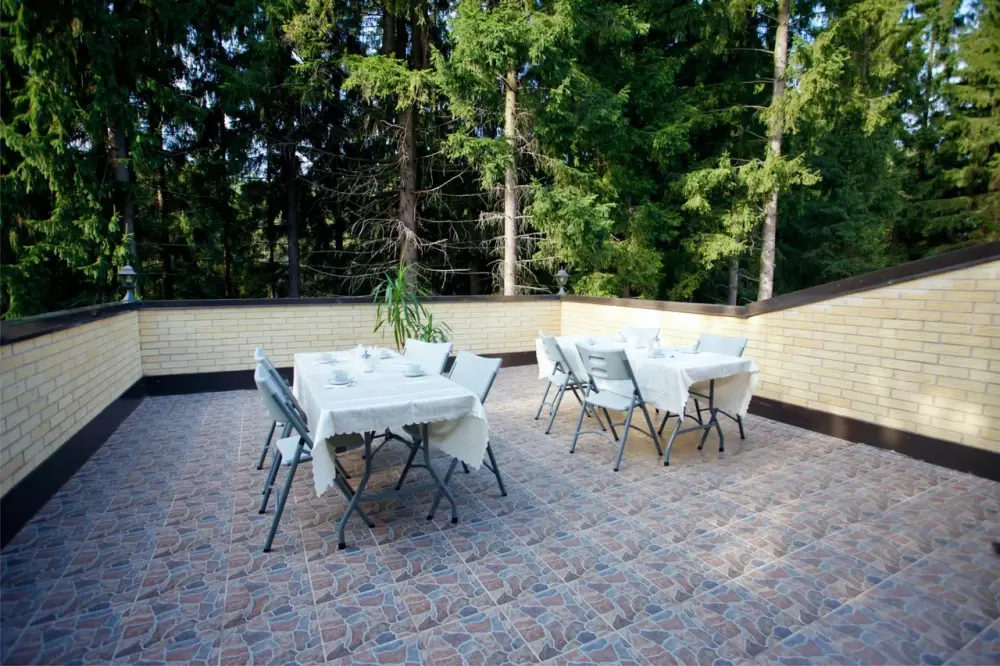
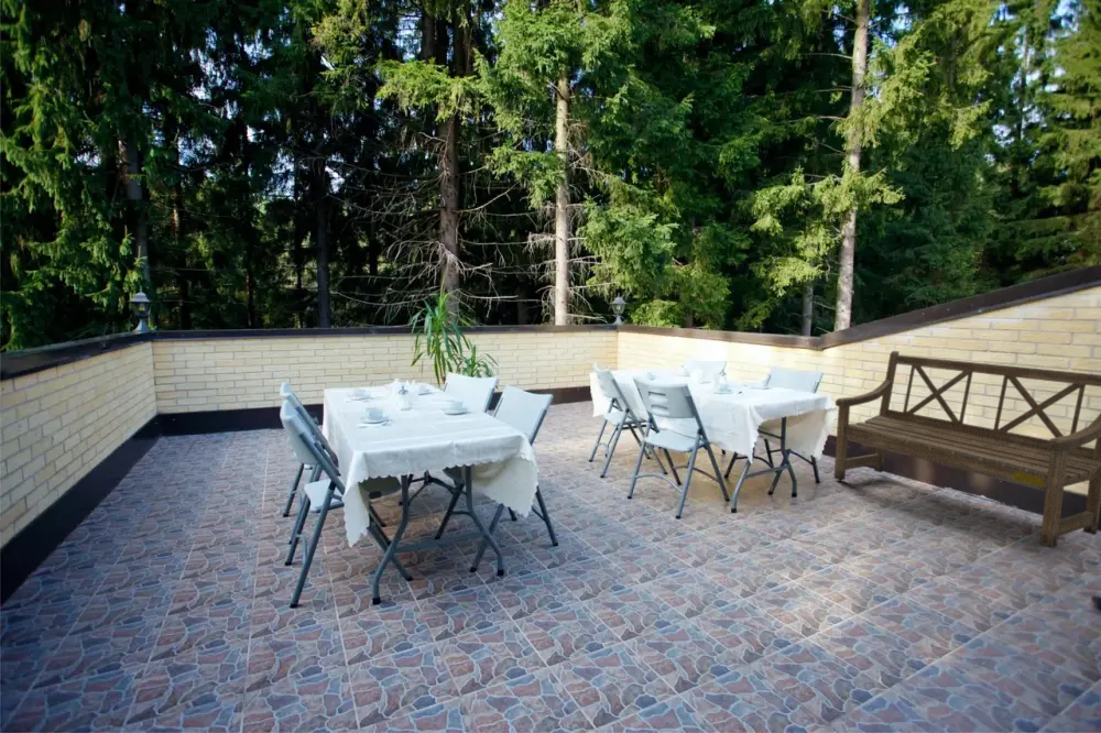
+ bench [832,350,1101,549]
